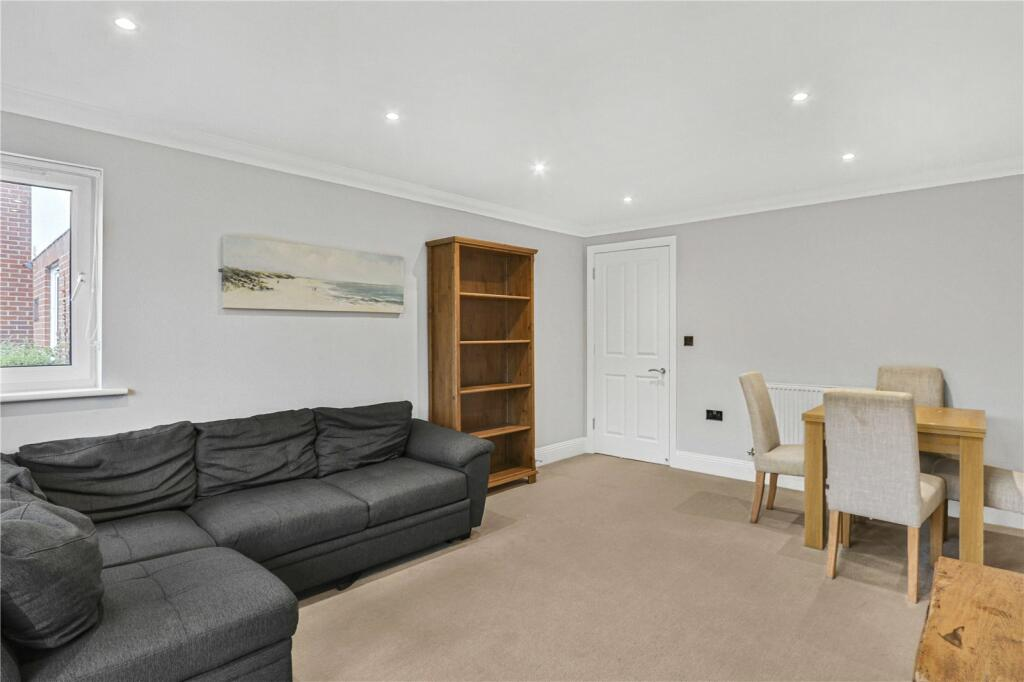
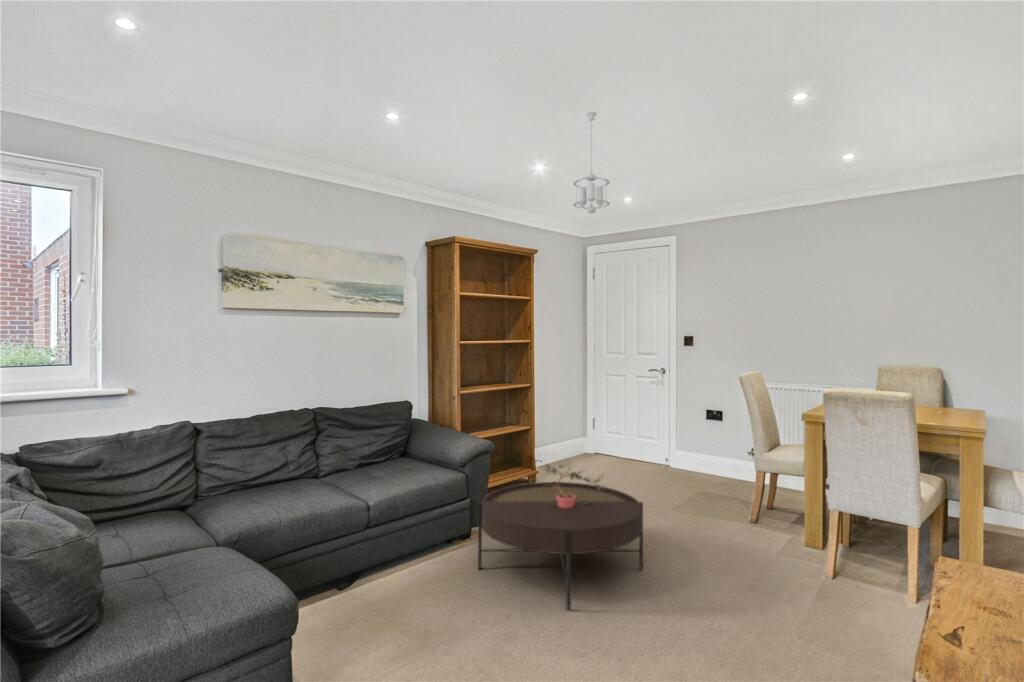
+ potted plant [542,462,605,508]
+ pendant light [573,111,611,215]
+ coffee table [477,480,644,610]
